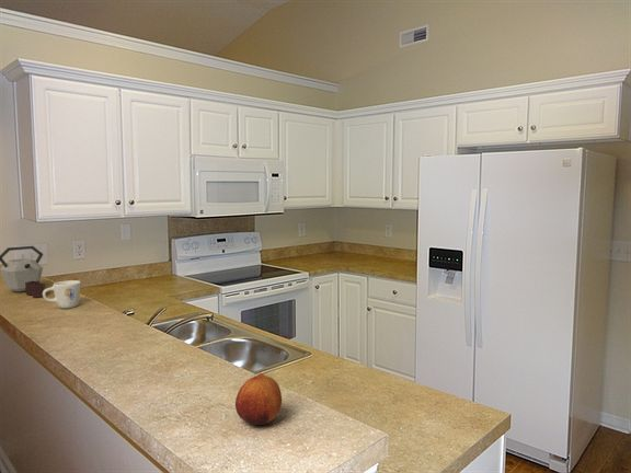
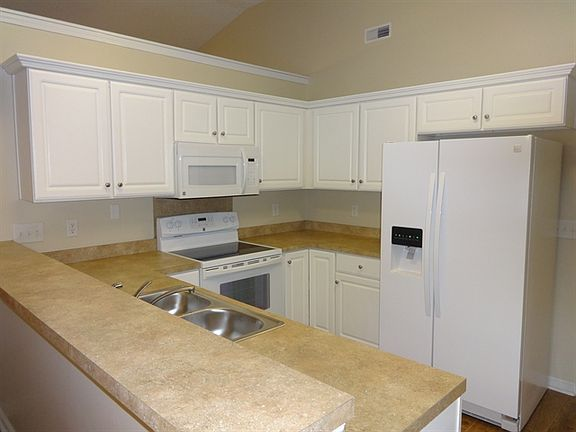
- kettle [0,245,46,299]
- fruit [234,372,283,426]
- mug [43,279,82,310]
